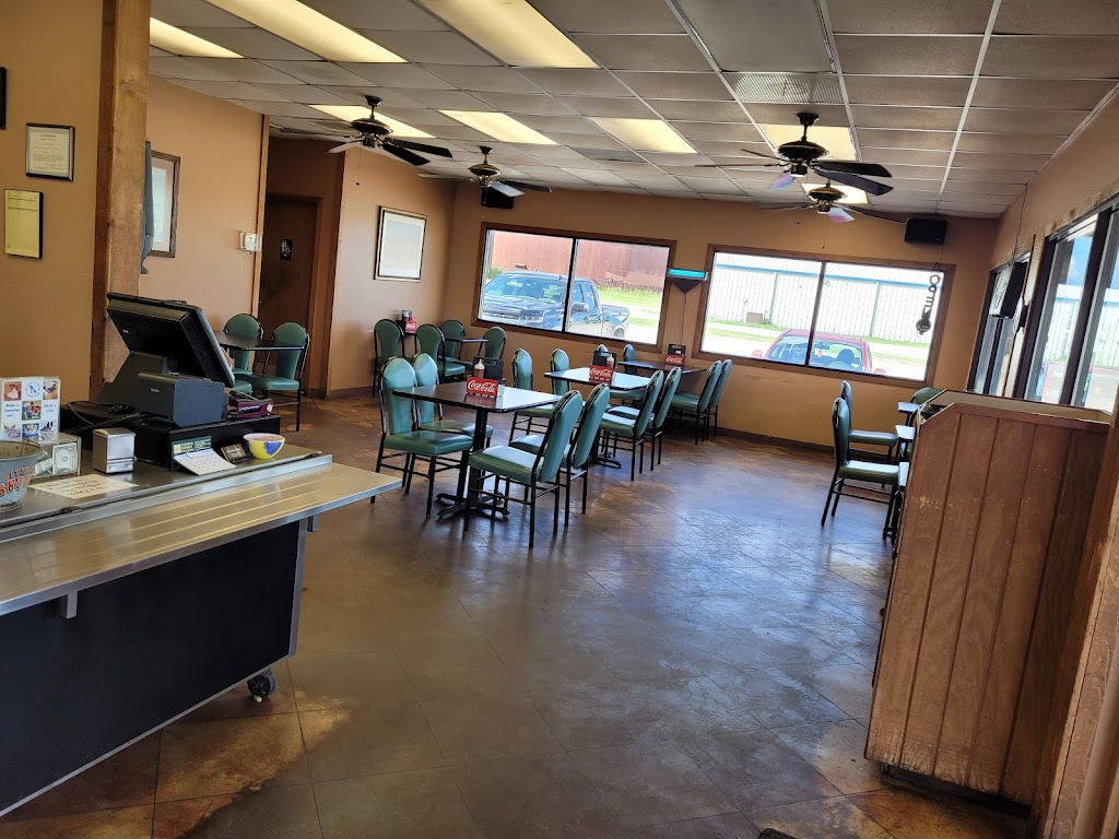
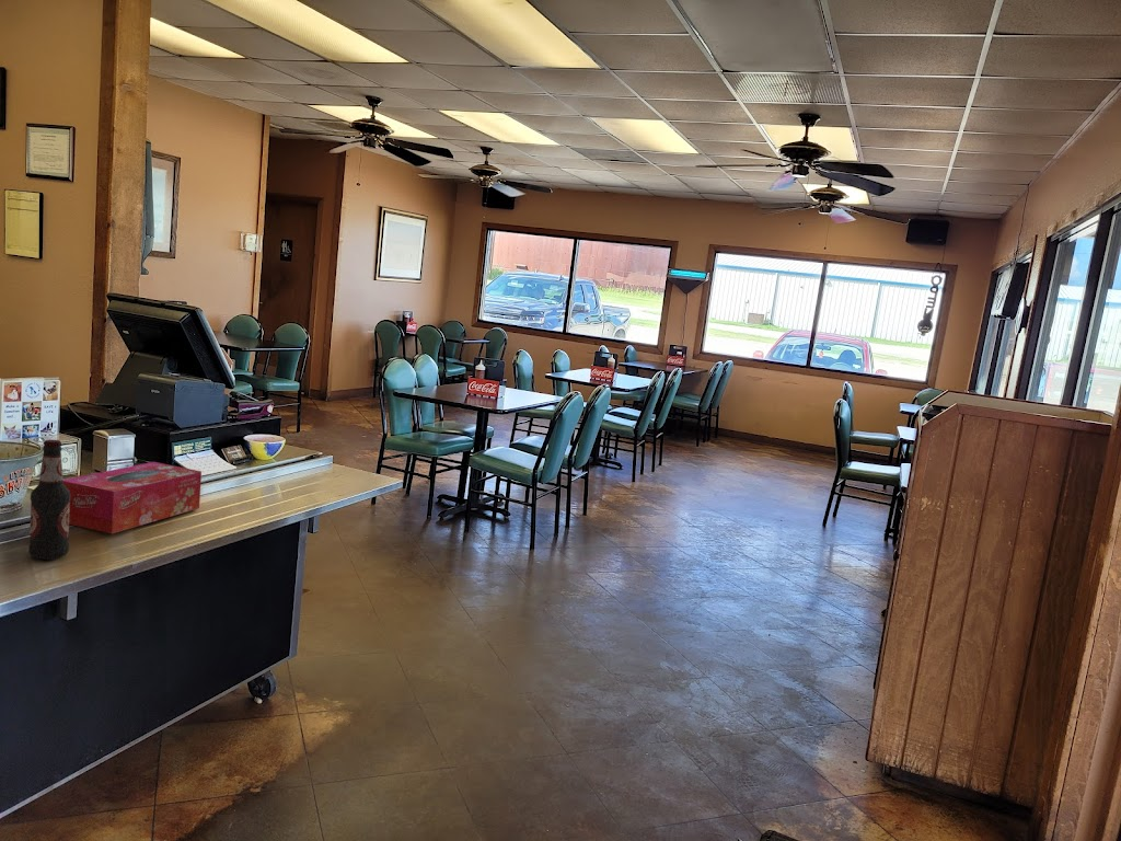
+ tissue box [62,461,203,534]
+ bottle [27,439,71,561]
